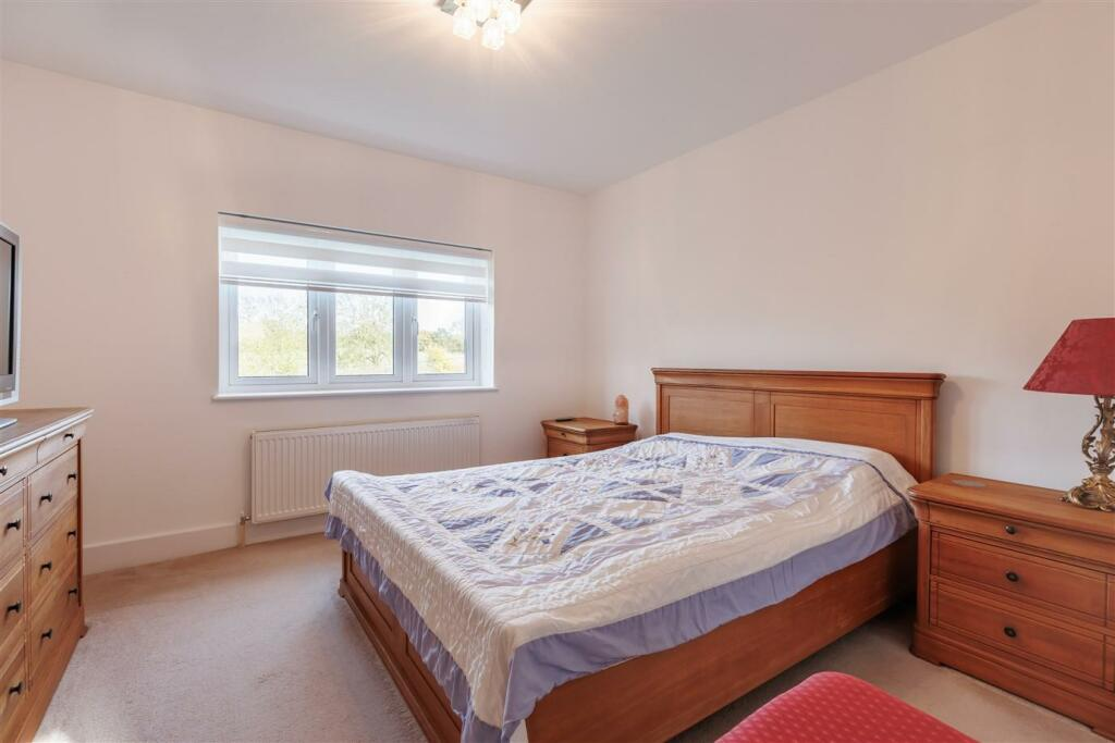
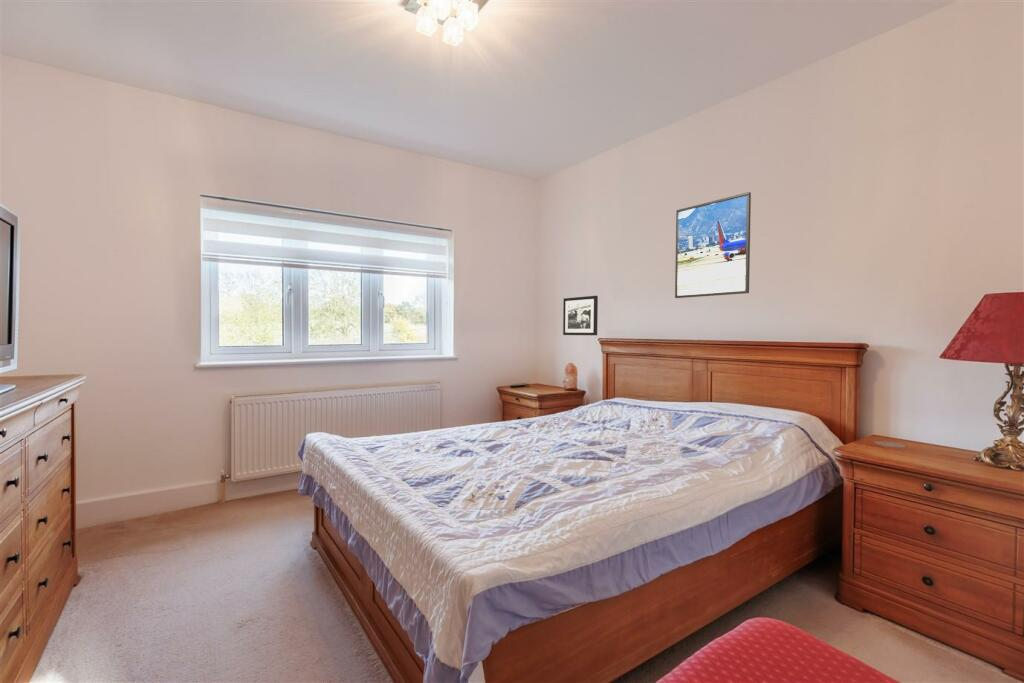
+ picture frame [562,295,599,336]
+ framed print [674,191,752,299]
